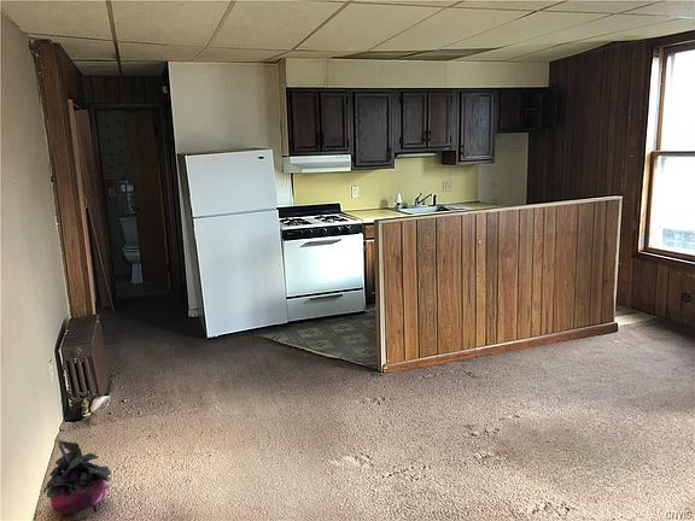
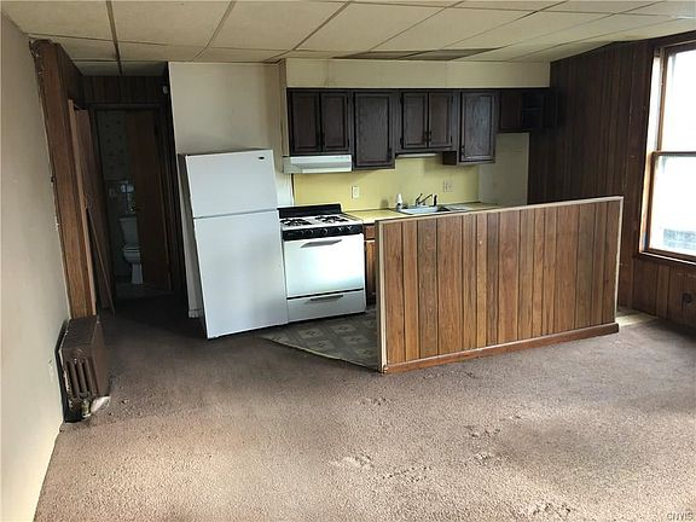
- potted plant [41,439,112,519]
